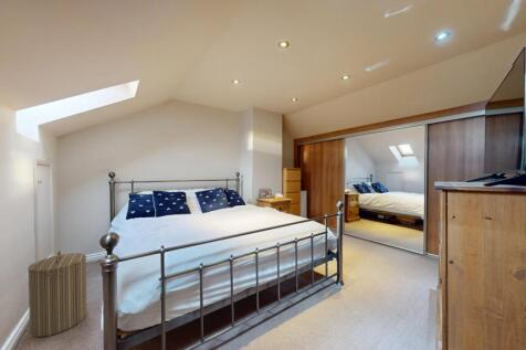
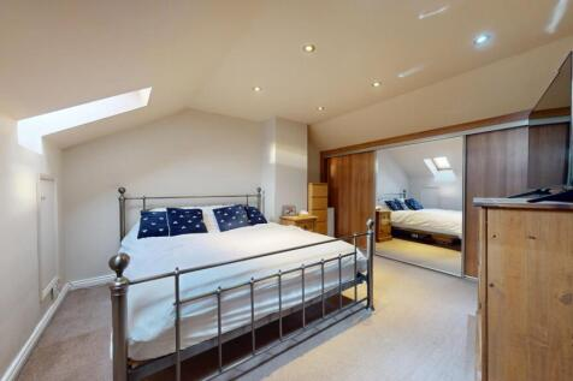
- laundry hamper [27,251,87,338]
